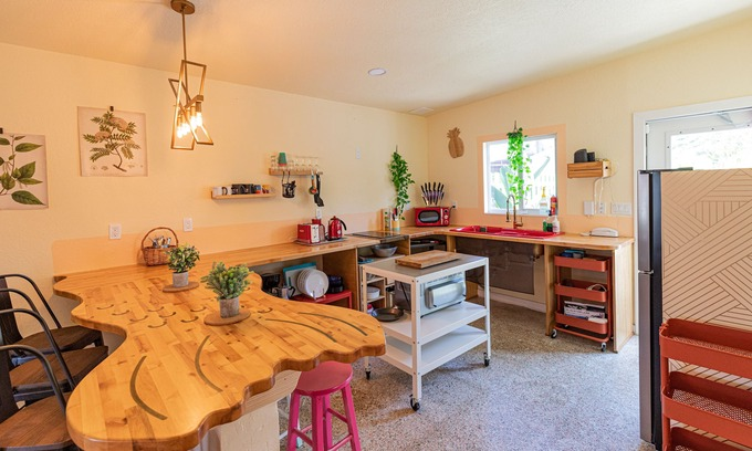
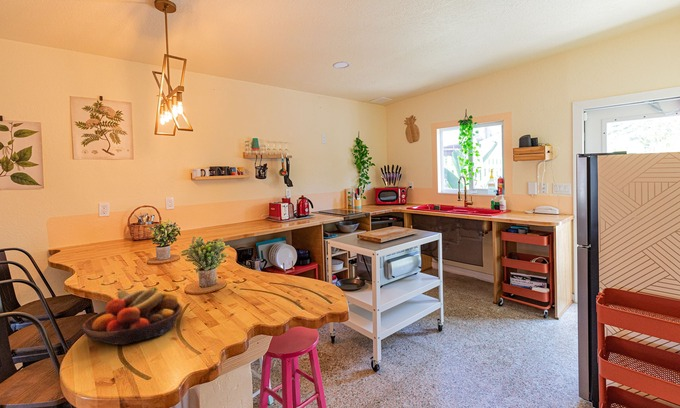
+ fruit bowl [81,286,183,346]
